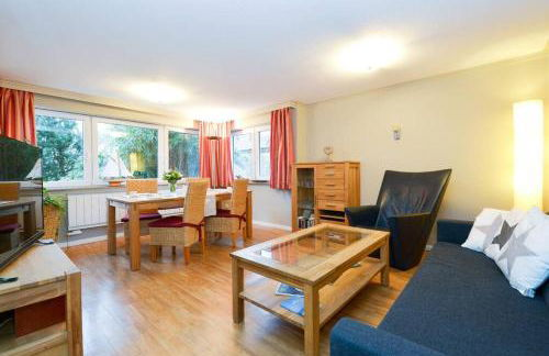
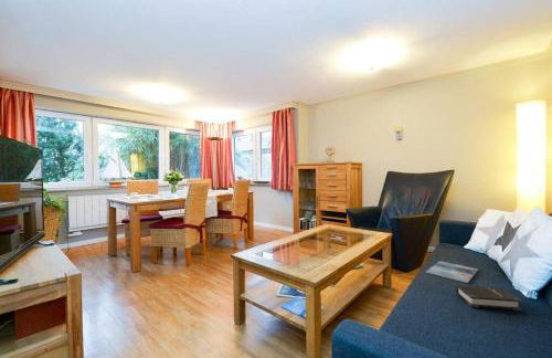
+ hardback book [455,284,522,312]
+ magazine [425,260,479,284]
